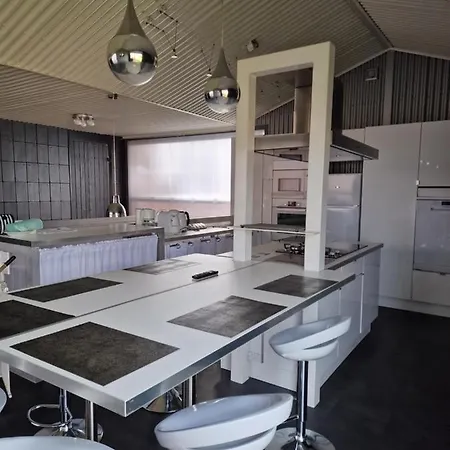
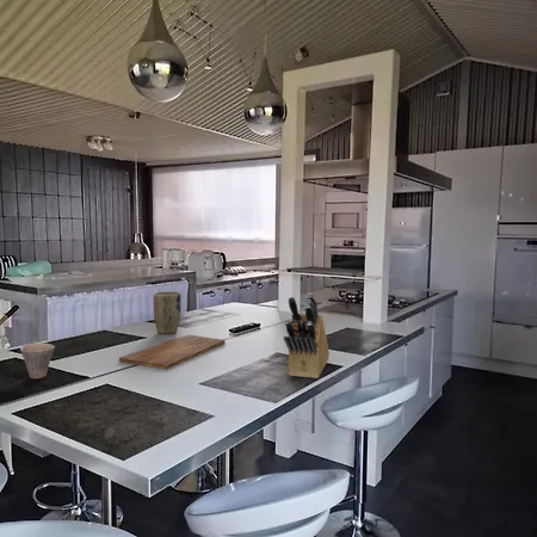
+ plant pot [153,290,183,335]
+ knife block [283,292,331,379]
+ cup [19,341,56,379]
+ cutting board [118,334,226,370]
